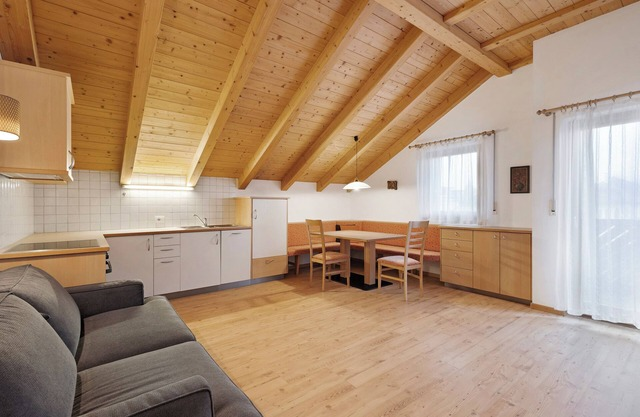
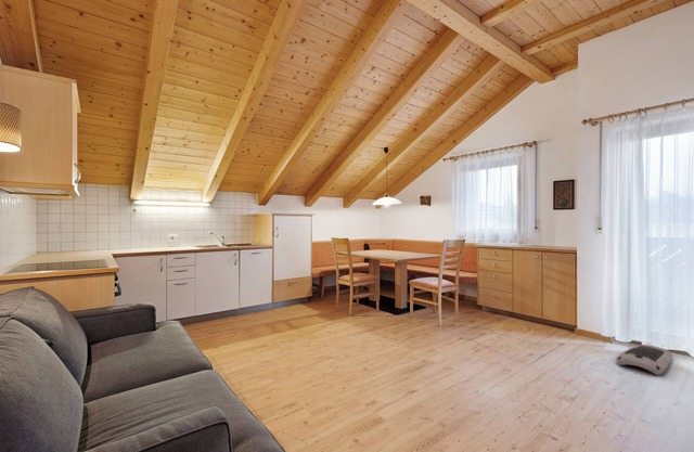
+ air purifier [615,344,674,376]
